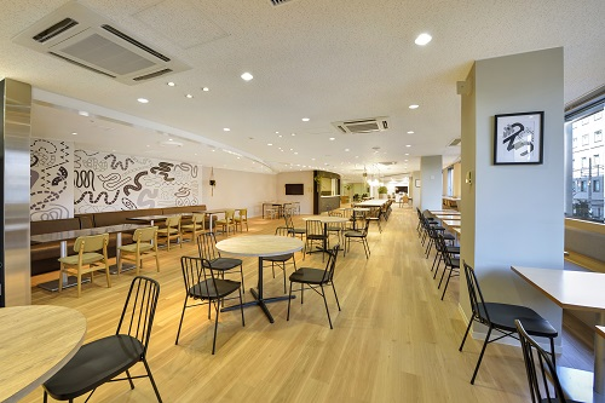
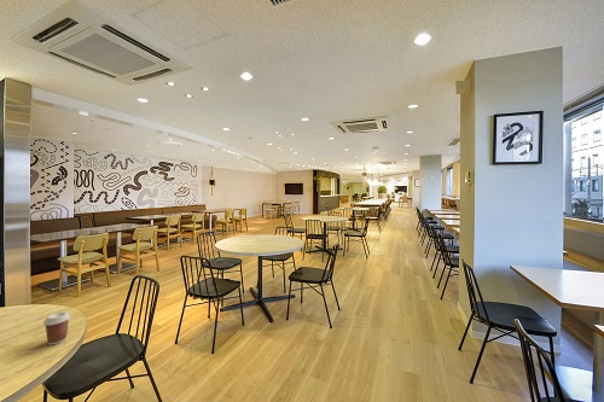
+ coffee cup [42,310,71,345]
